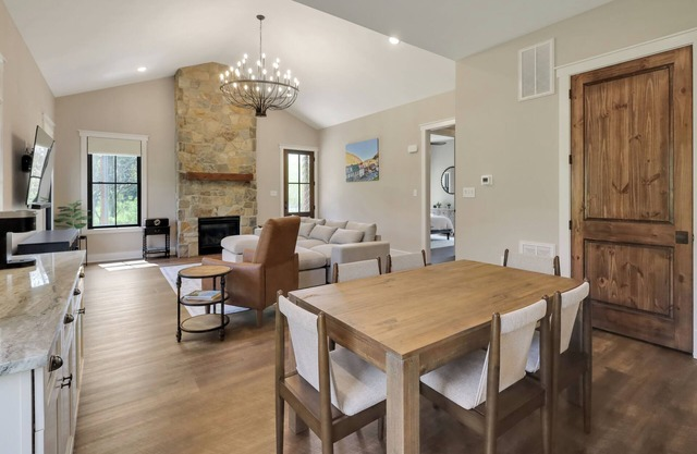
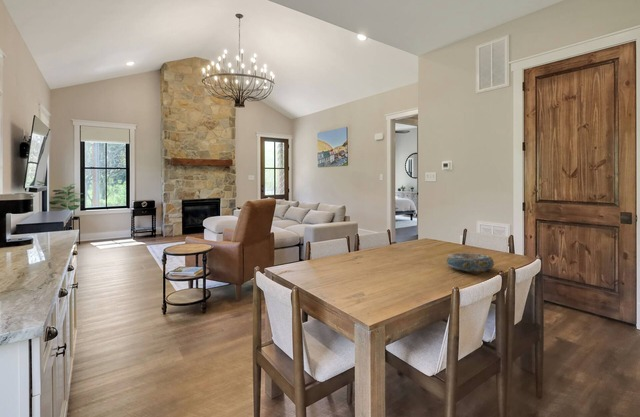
+ decorative bowl [445,252,496,272]
